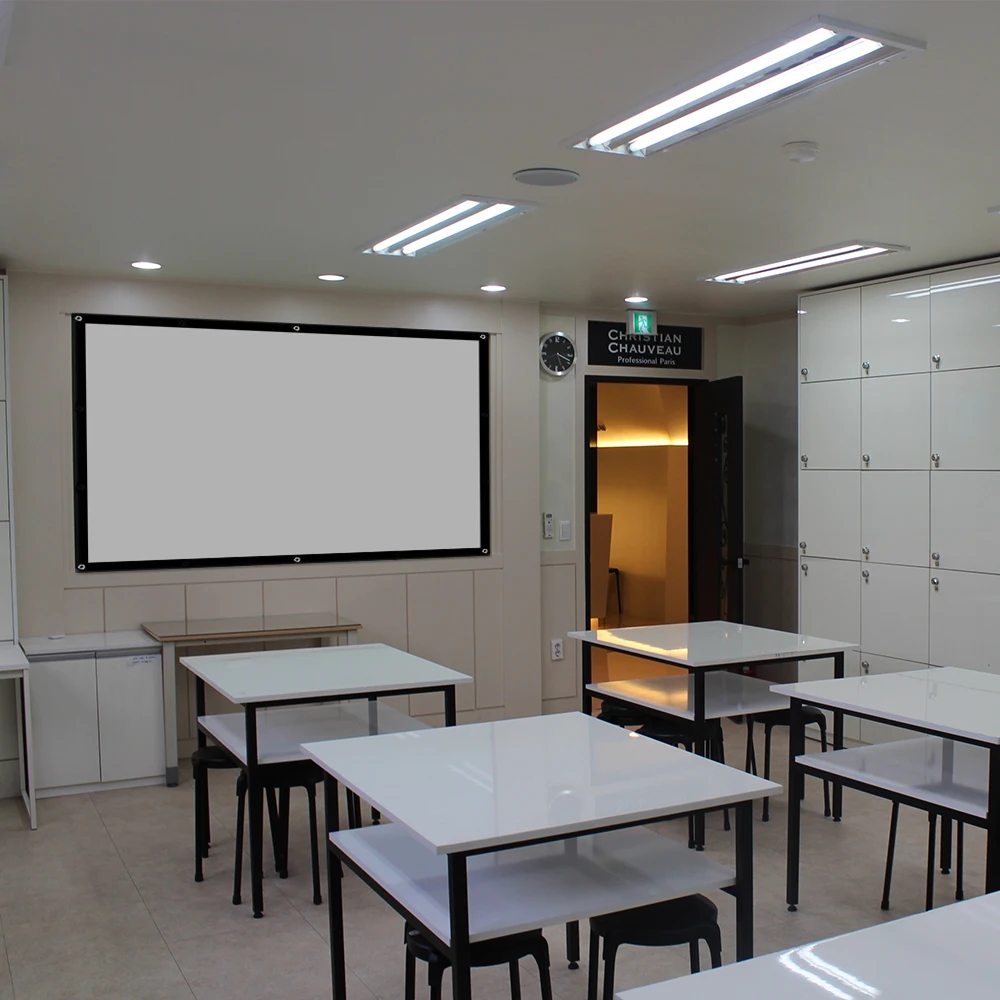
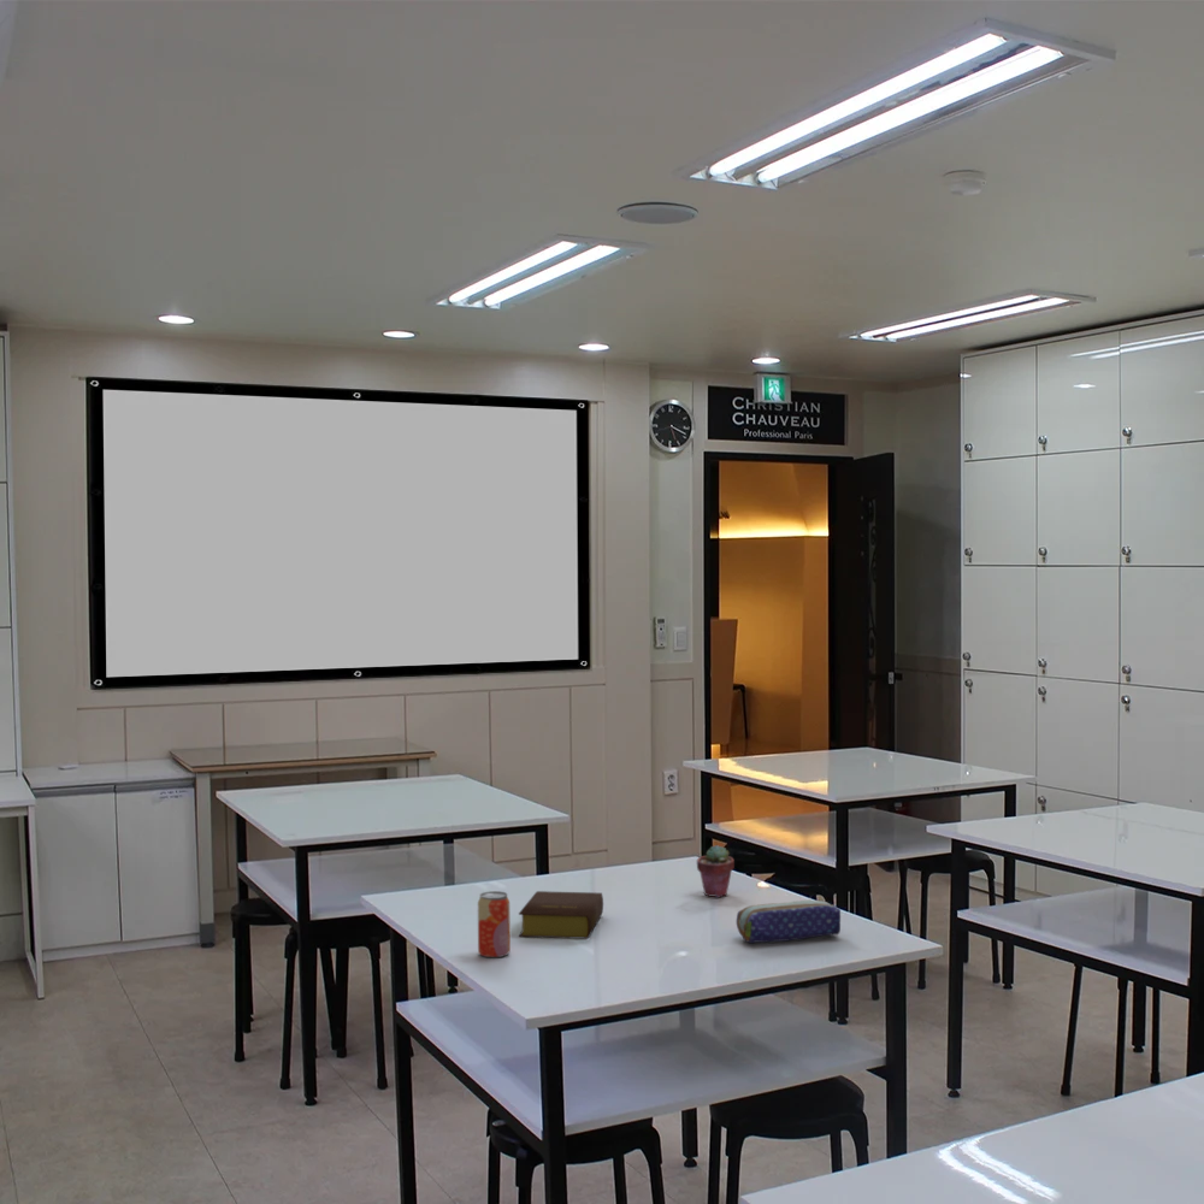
+ pencil case [736,899,842,944]
+ potted succulent [696,844,736,898]
+ beverage can [477,890,512,958]
+ bible [518,890,604,940]
